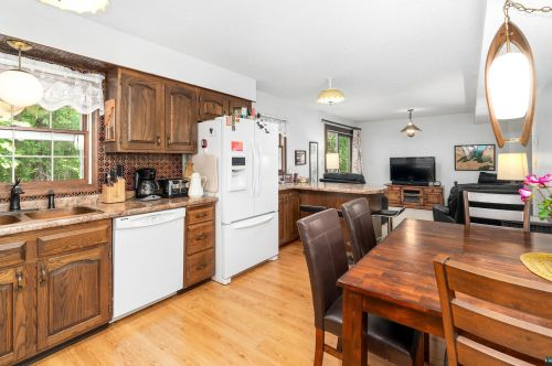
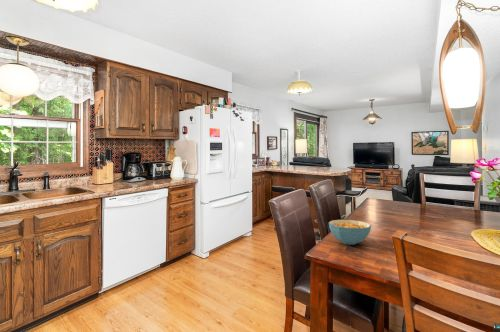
+ cereal bowl [328,219,372,246]
